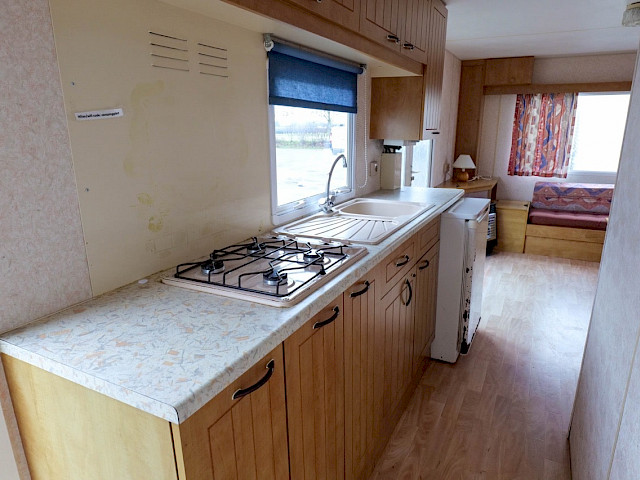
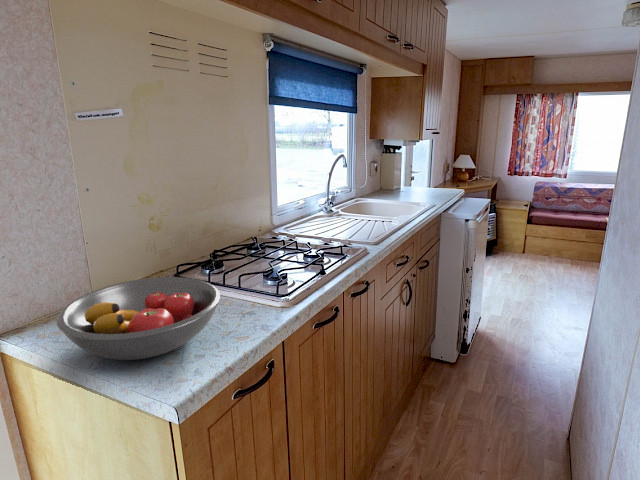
+ fruit bowl [55,276,221,361]
